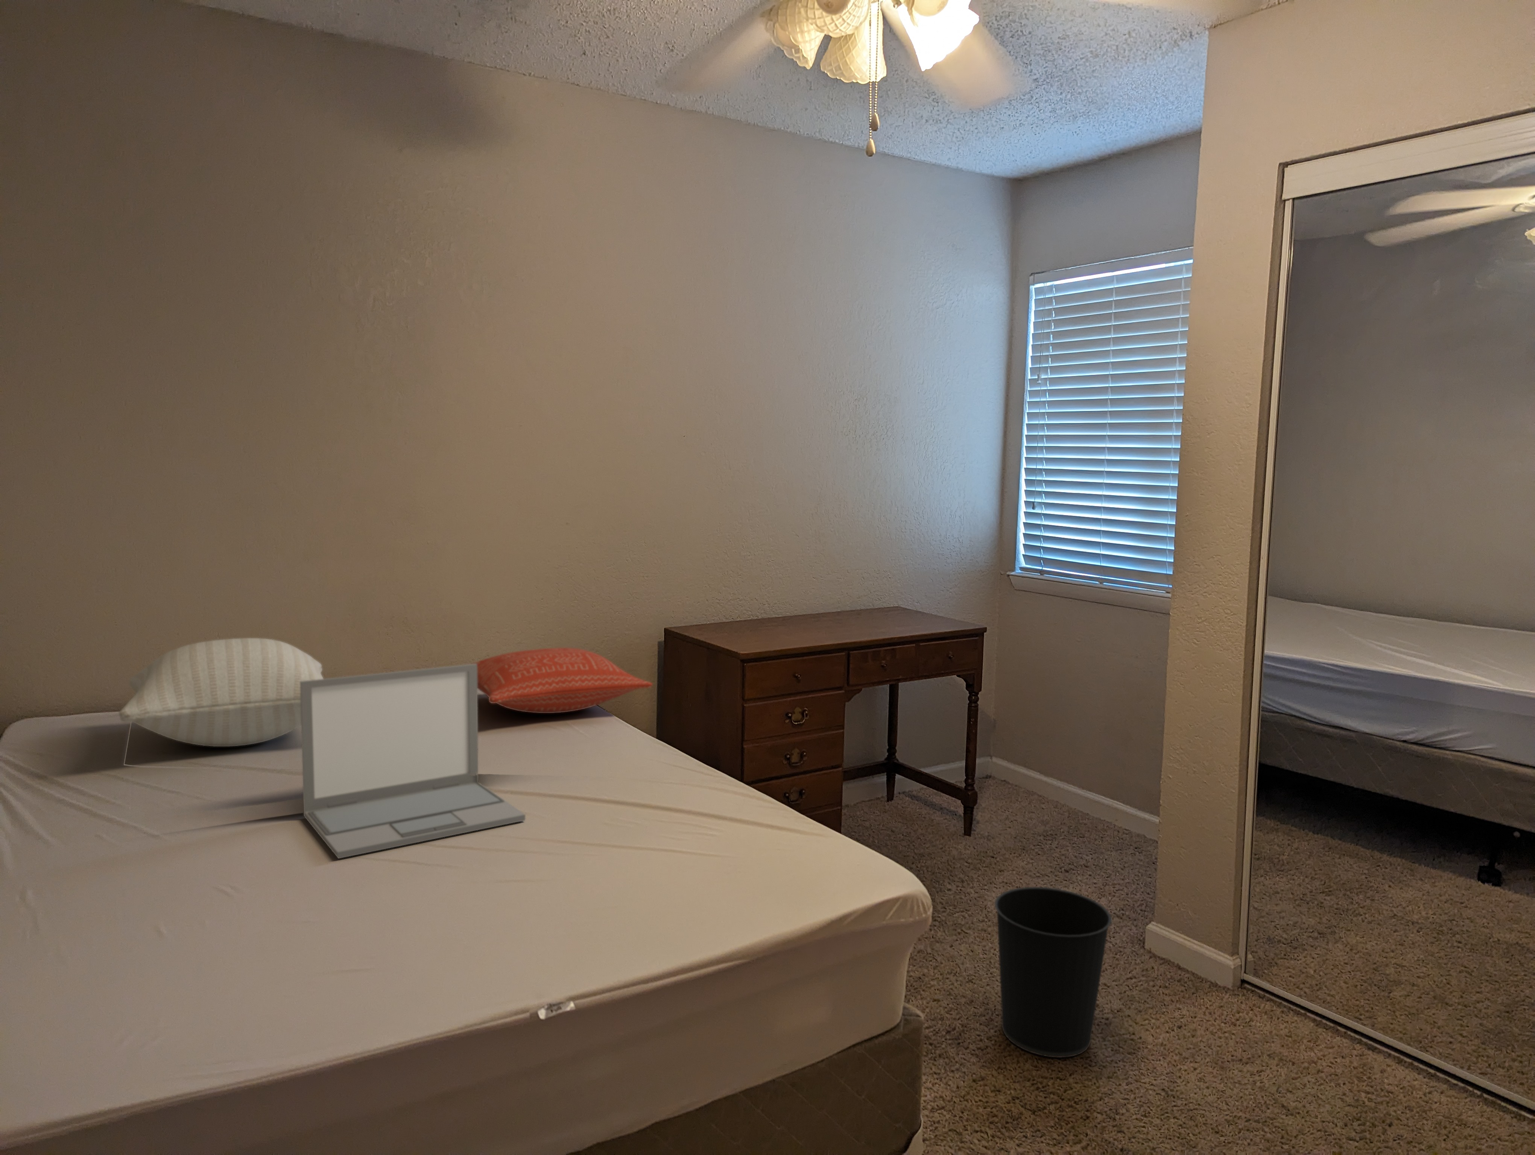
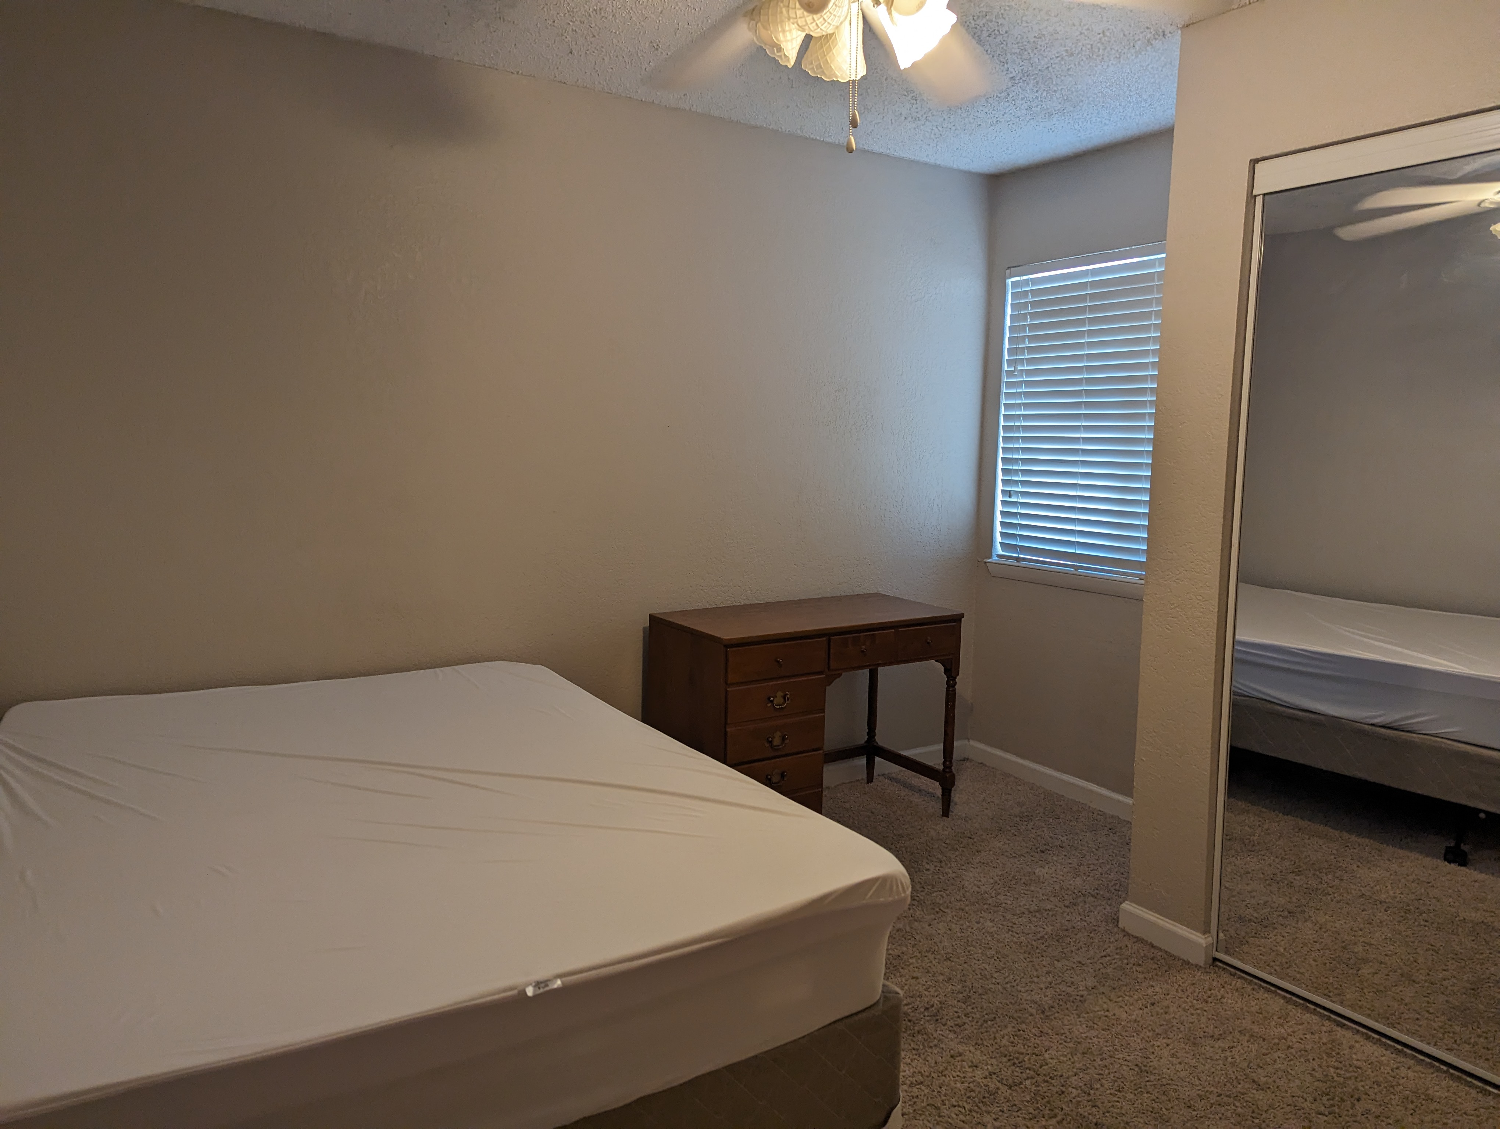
- pillow [119,638,324,747]
- wastebasket [994,887,1113,1058]
- pillow [472,648,653,713]
- laptop [300,664,525,859]
